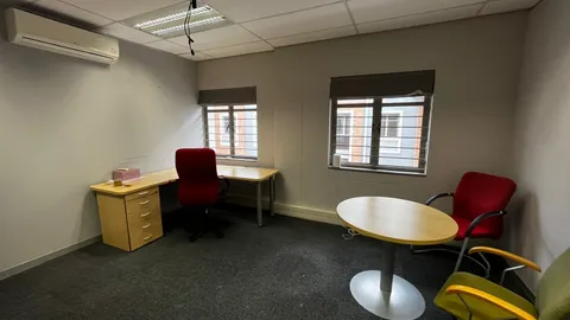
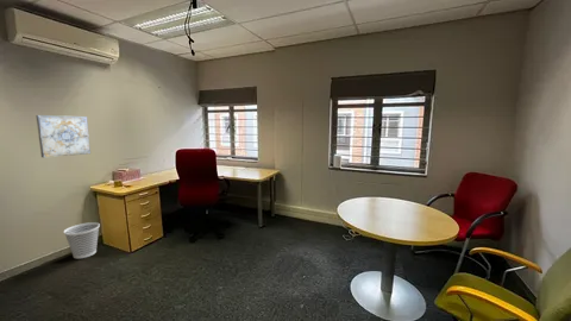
+ wastebasket [63,221,101,259]
+ wall art [34,114,92,159]
